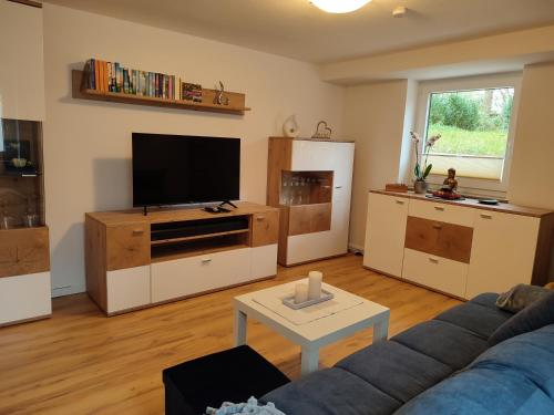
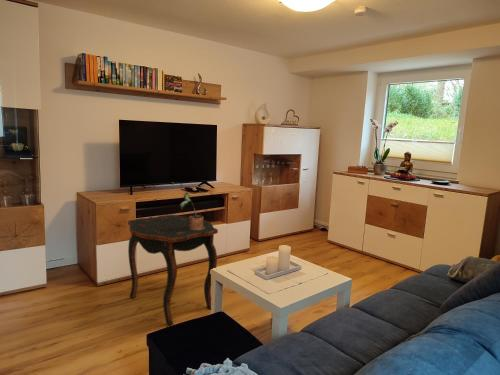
+ potted plant [179,192,205,230]
+ side table [127,214,219,327]
